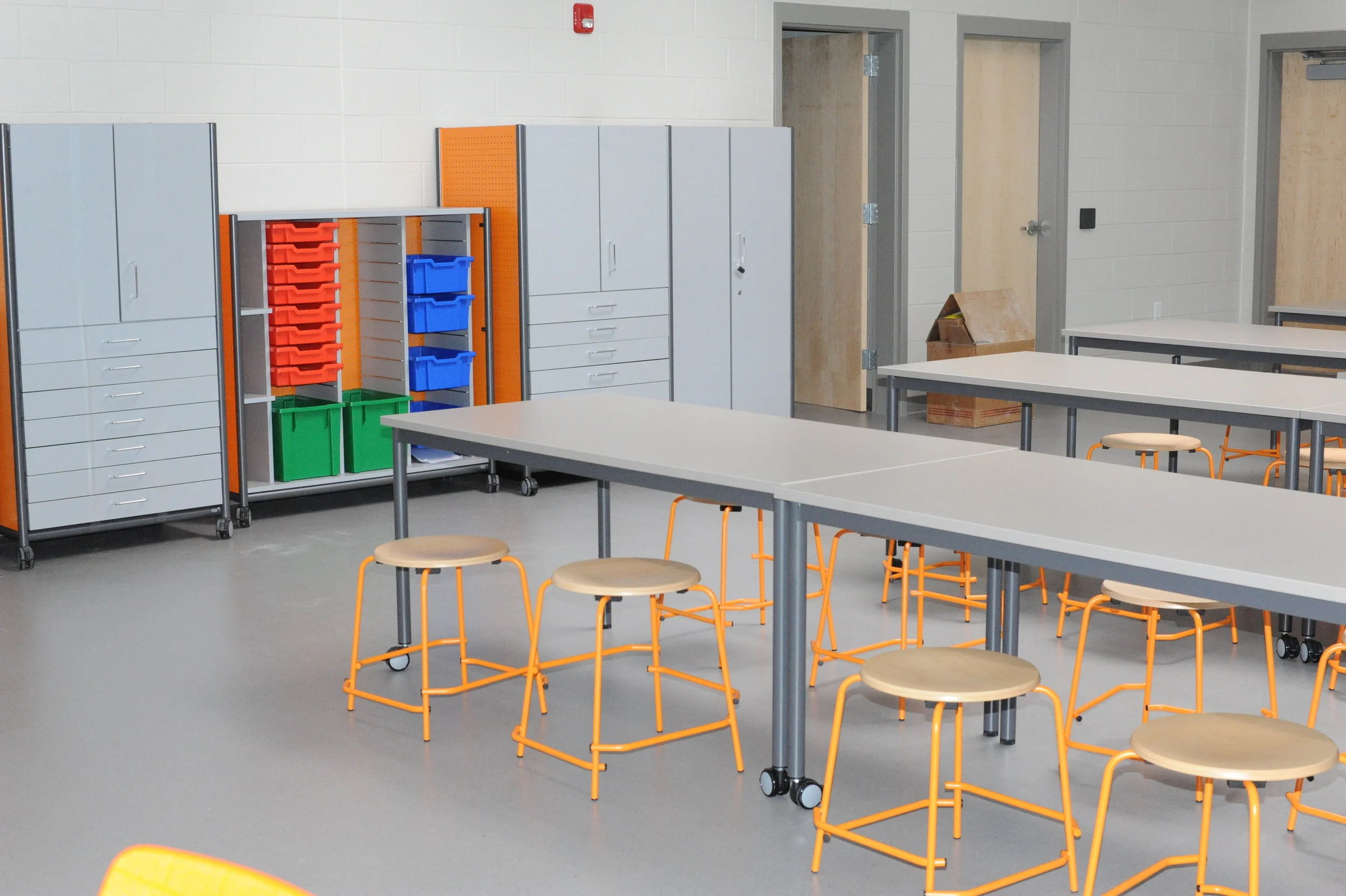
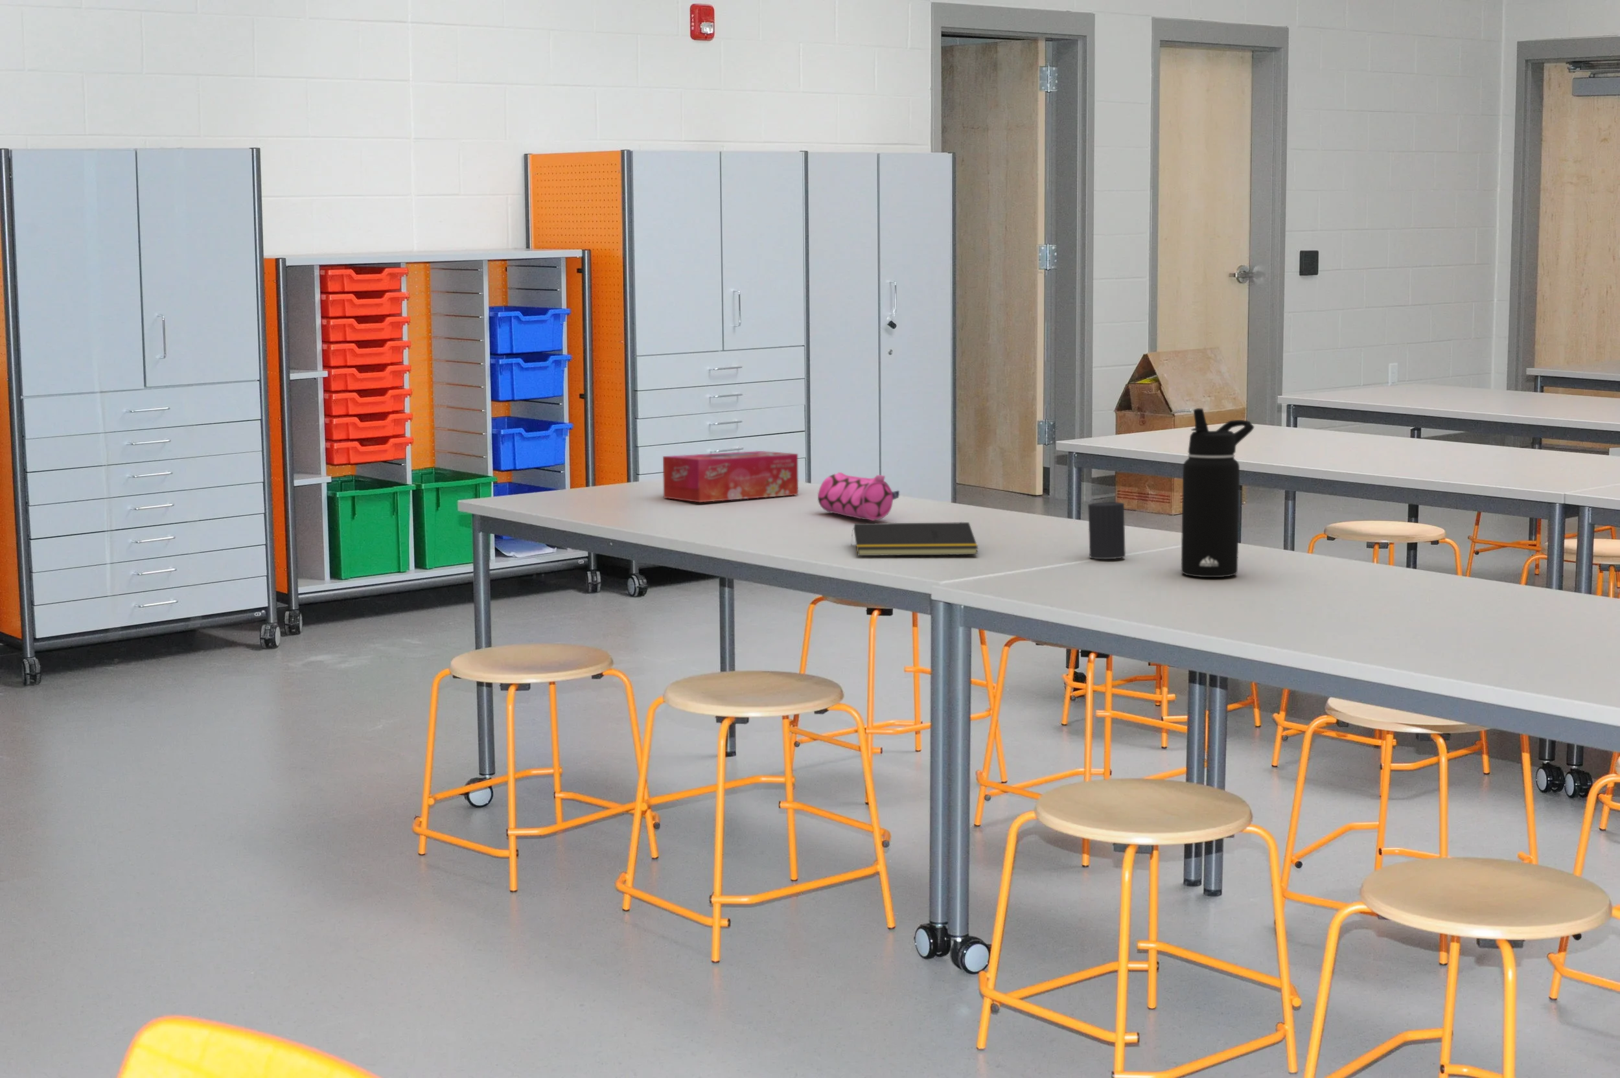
+ tissue box [662,450,799,503]
+ water bottle [1181,408,1254,578]
+ pencil case [817,472,900,521]
+ notepad [850,521,978,557]
+ cup [1087,502,1127,559]
